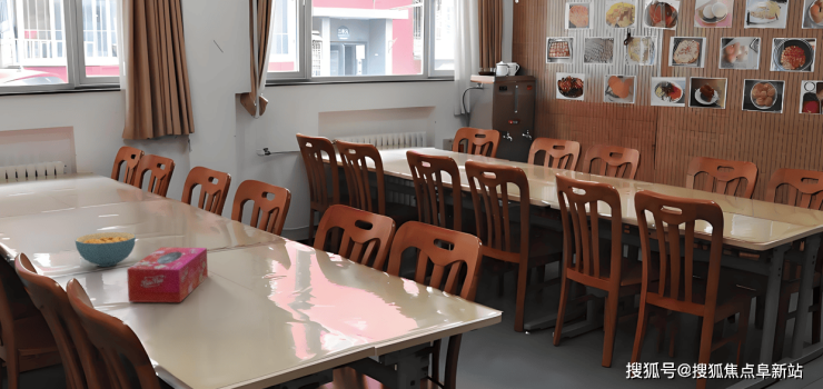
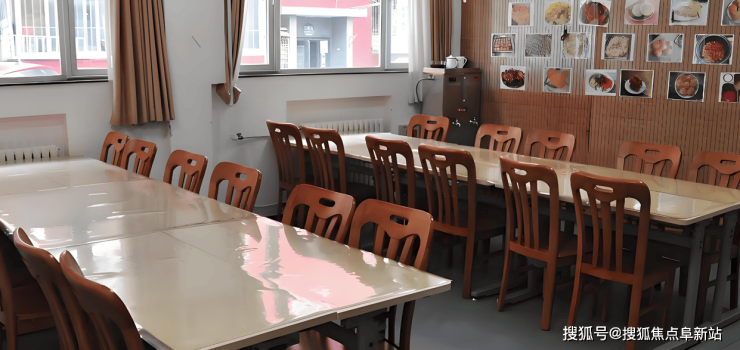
- tissue box [126,247,209,303]
- cereal bowl [75,231,137,268]
